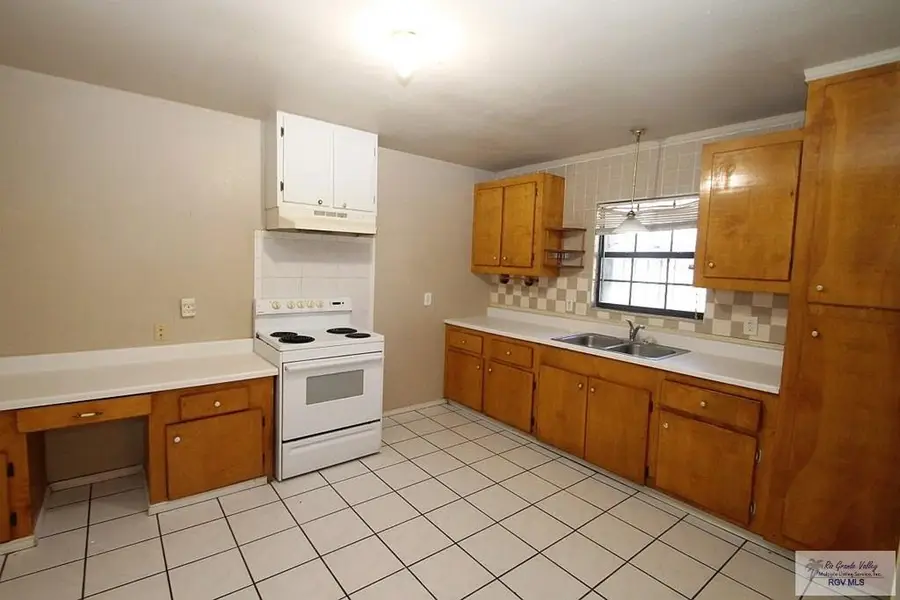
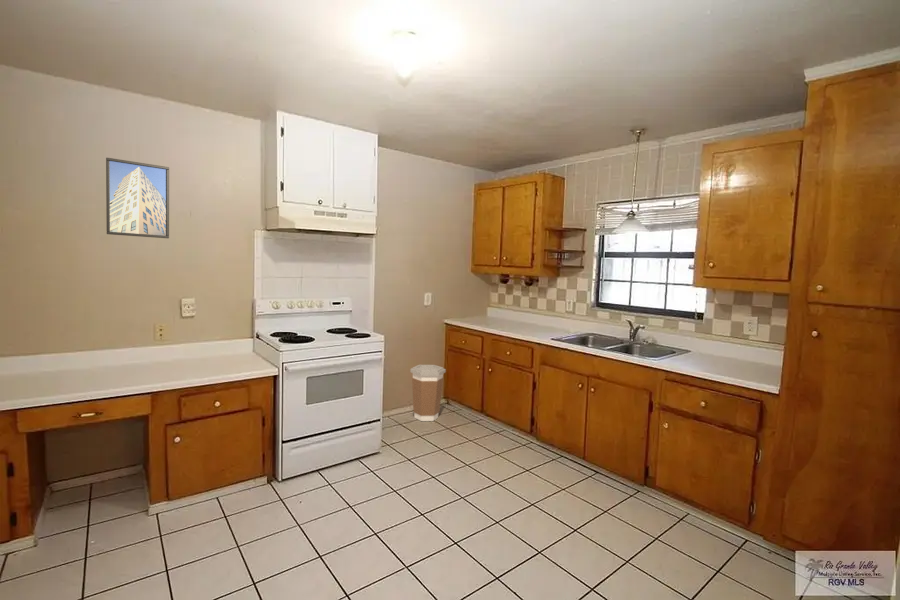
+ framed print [105,157,170,239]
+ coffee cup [409,364,447,422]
